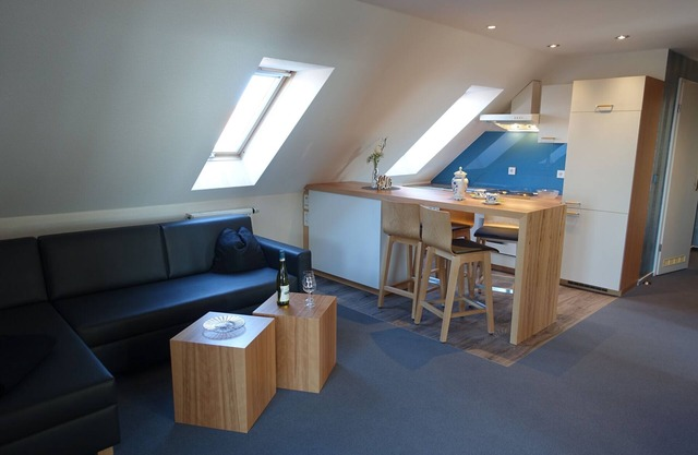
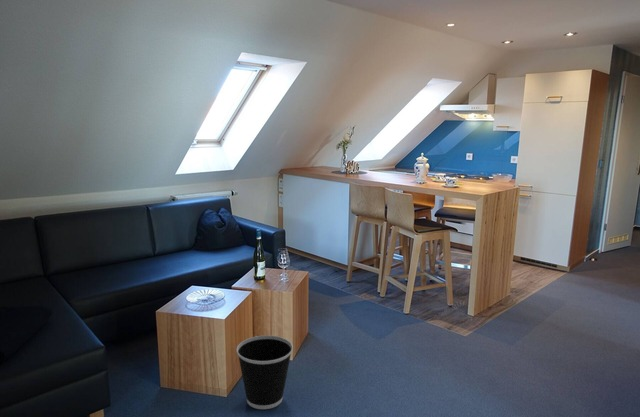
+ wastebasket [236,334,294,410]
